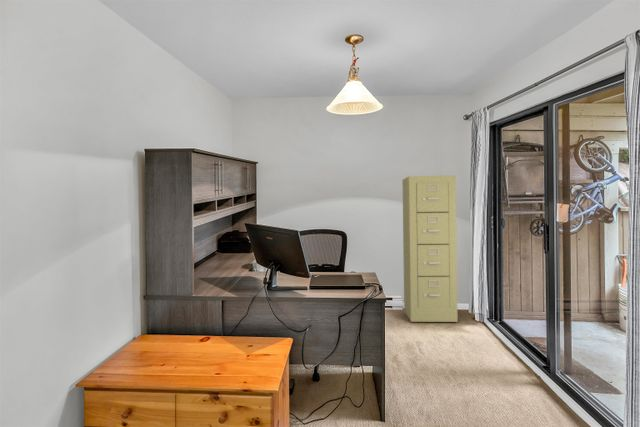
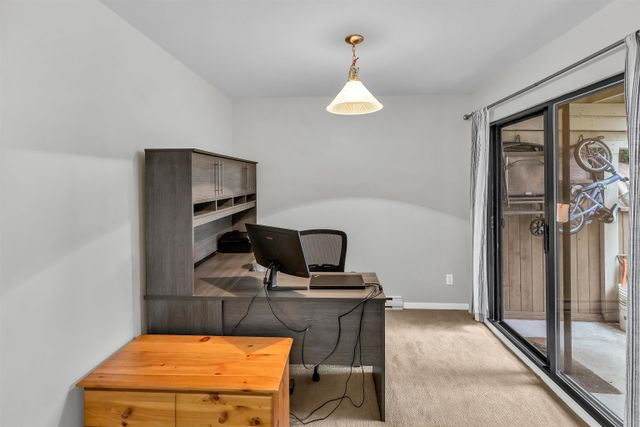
- filing cabinet [401,174,459,323]
